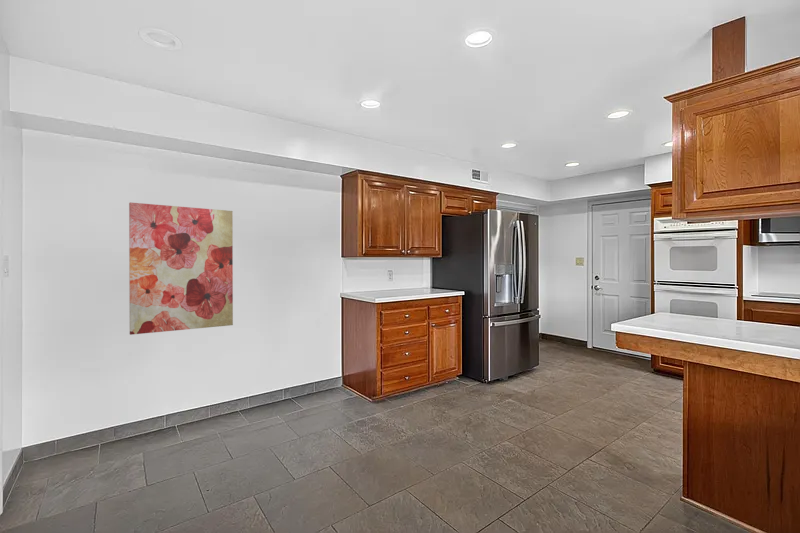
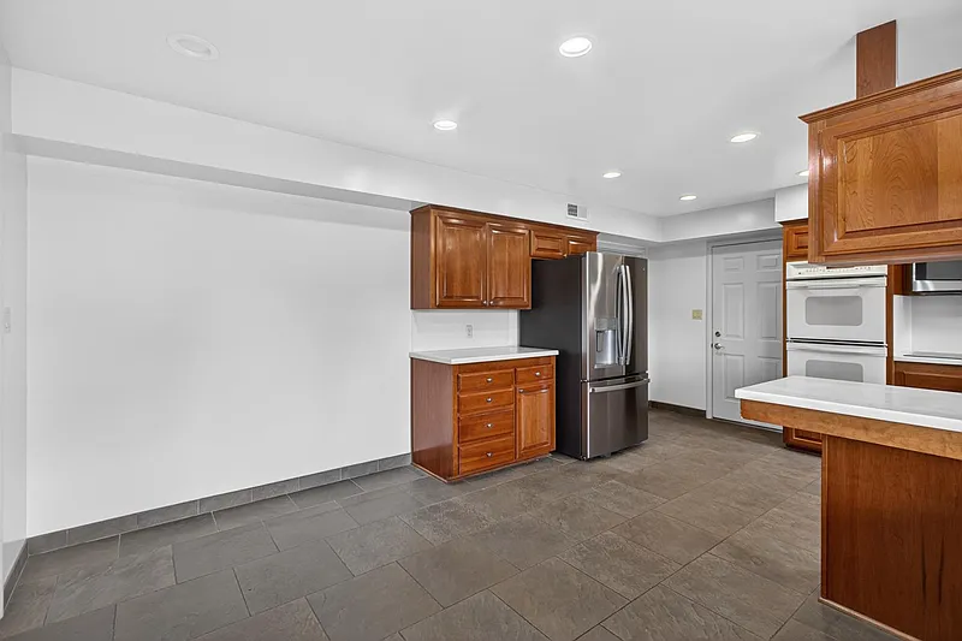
- wall art [128,201,234,336]
